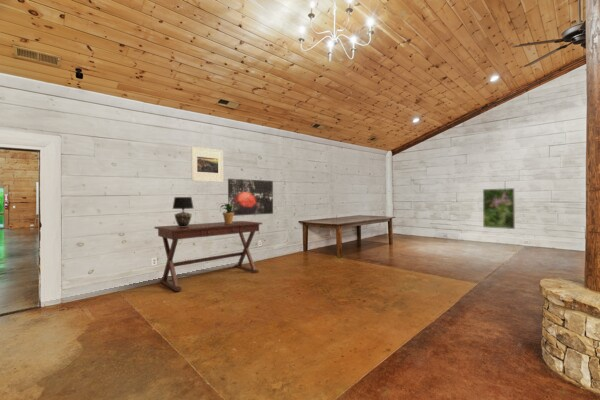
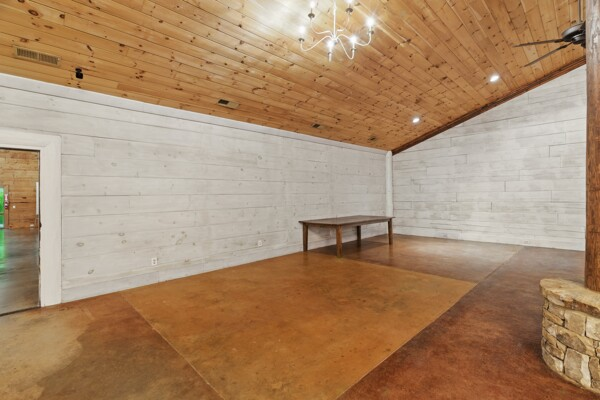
- table lamp [172,196,195,227]
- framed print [482,187,516,230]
- potted plant [217,202,239,224]
- wall art [227,178,274,217]
- desk [153,220,263,292]
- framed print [190,146,224,183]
